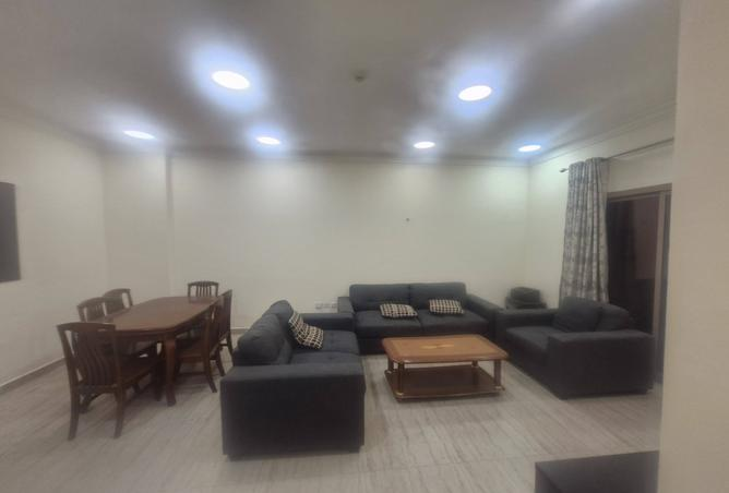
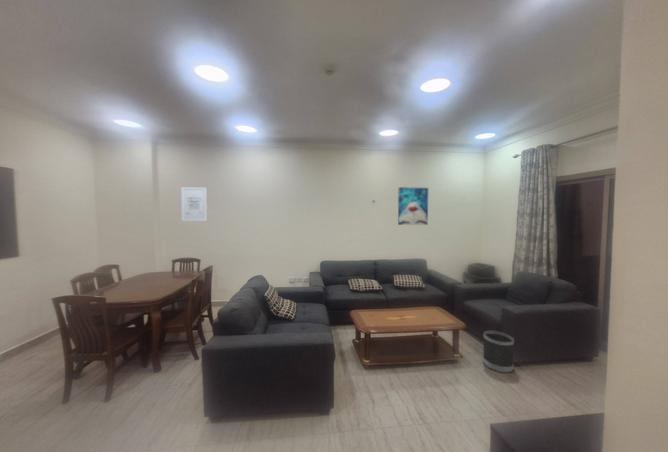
+ wall art [397,186,429,226]
+ wall art [180,186,208,222]
+ wastebasket [482,330,515,374]
